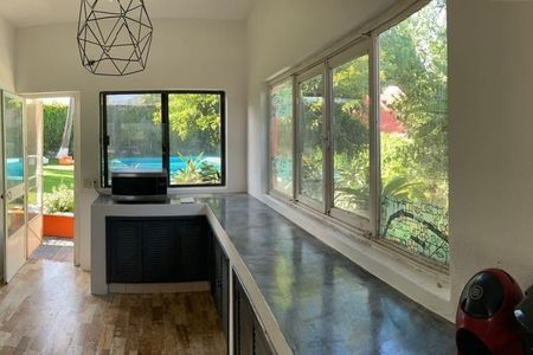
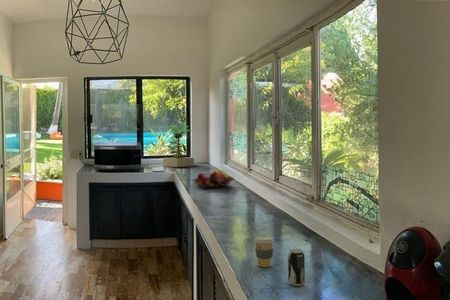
+ fruit basket [191,169,235,189]
+ beverage can [287,248,306,287]
+ potted plant [162,124,195,168]
+ coffee cup [253,235,276,268]
